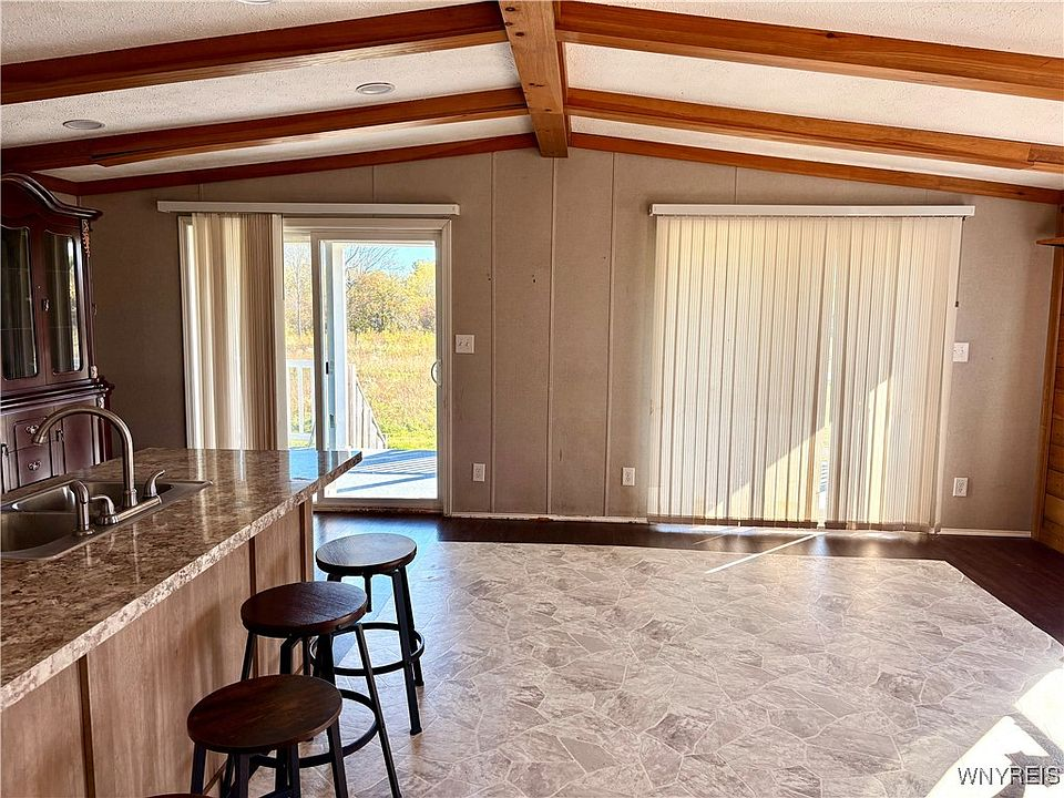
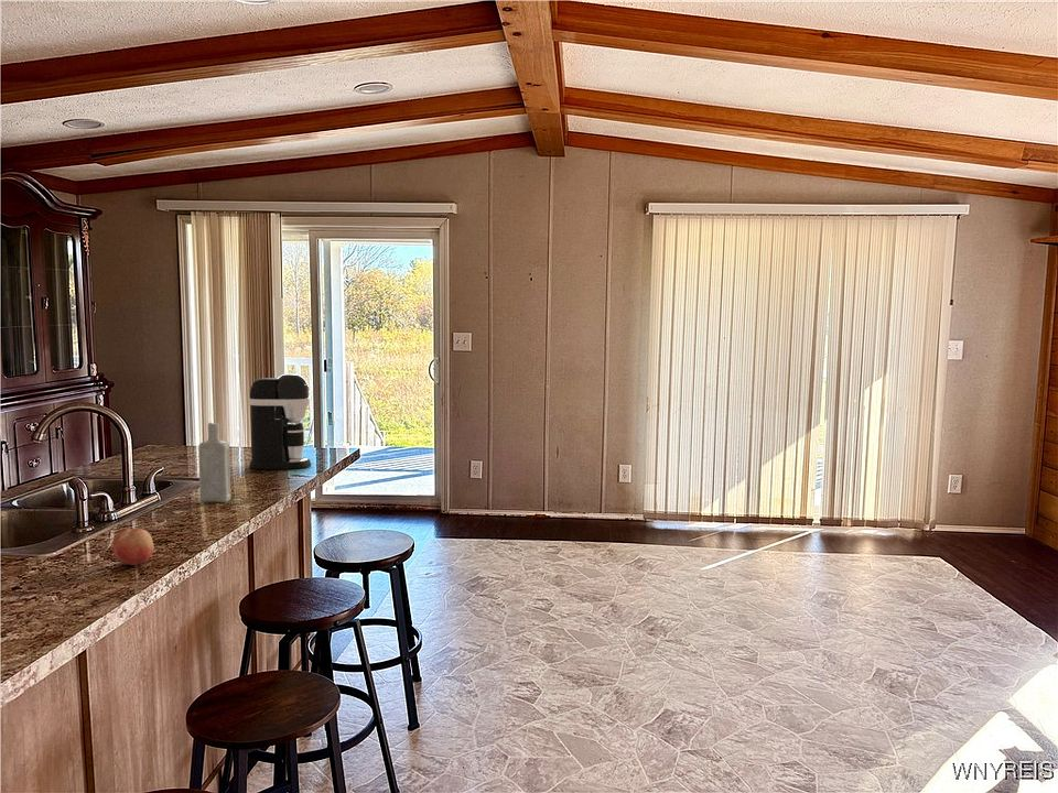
+ fruit [111,528,154,566]
+ bottle [197,422,231,503]
+ coffee maker [248,372,312,470]
